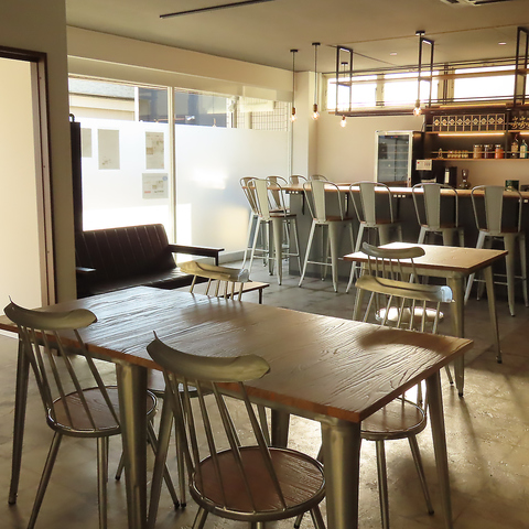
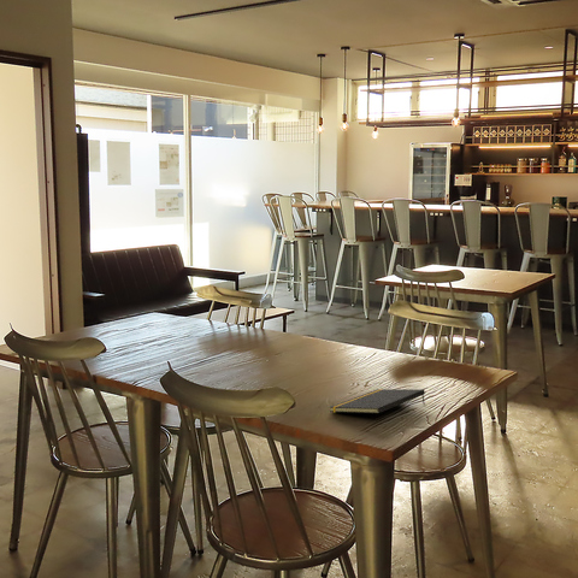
+ notepad [329,388,426,414]
